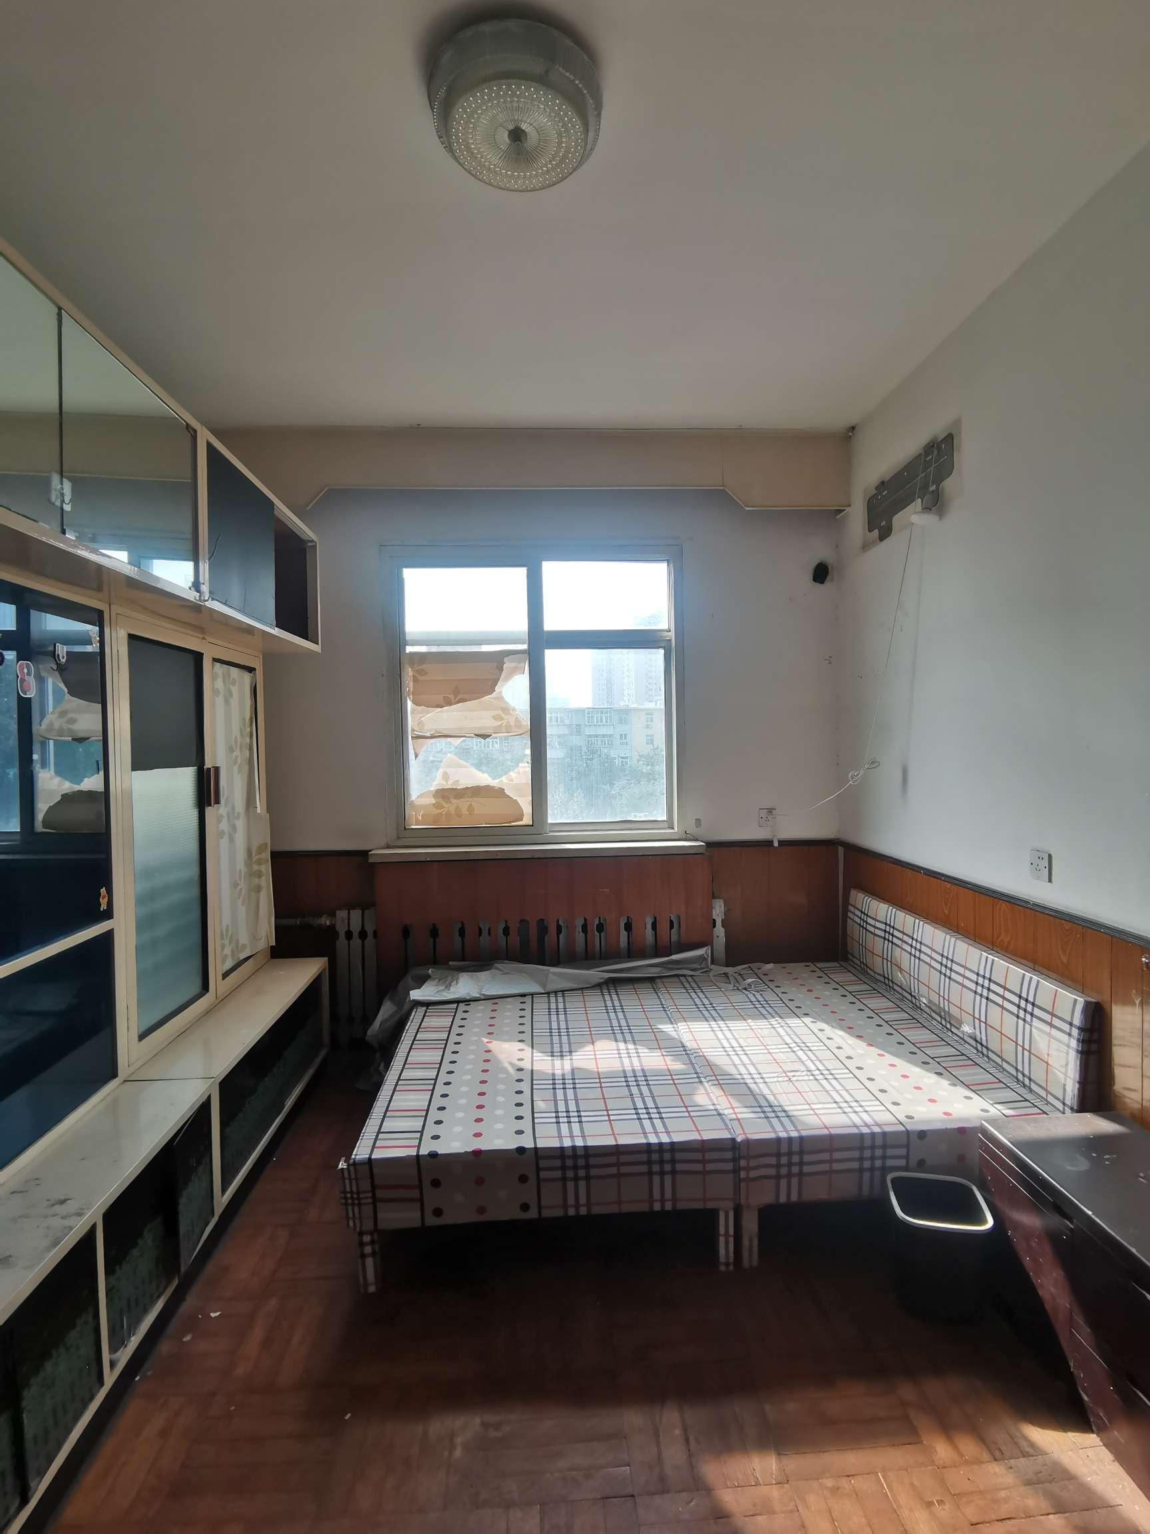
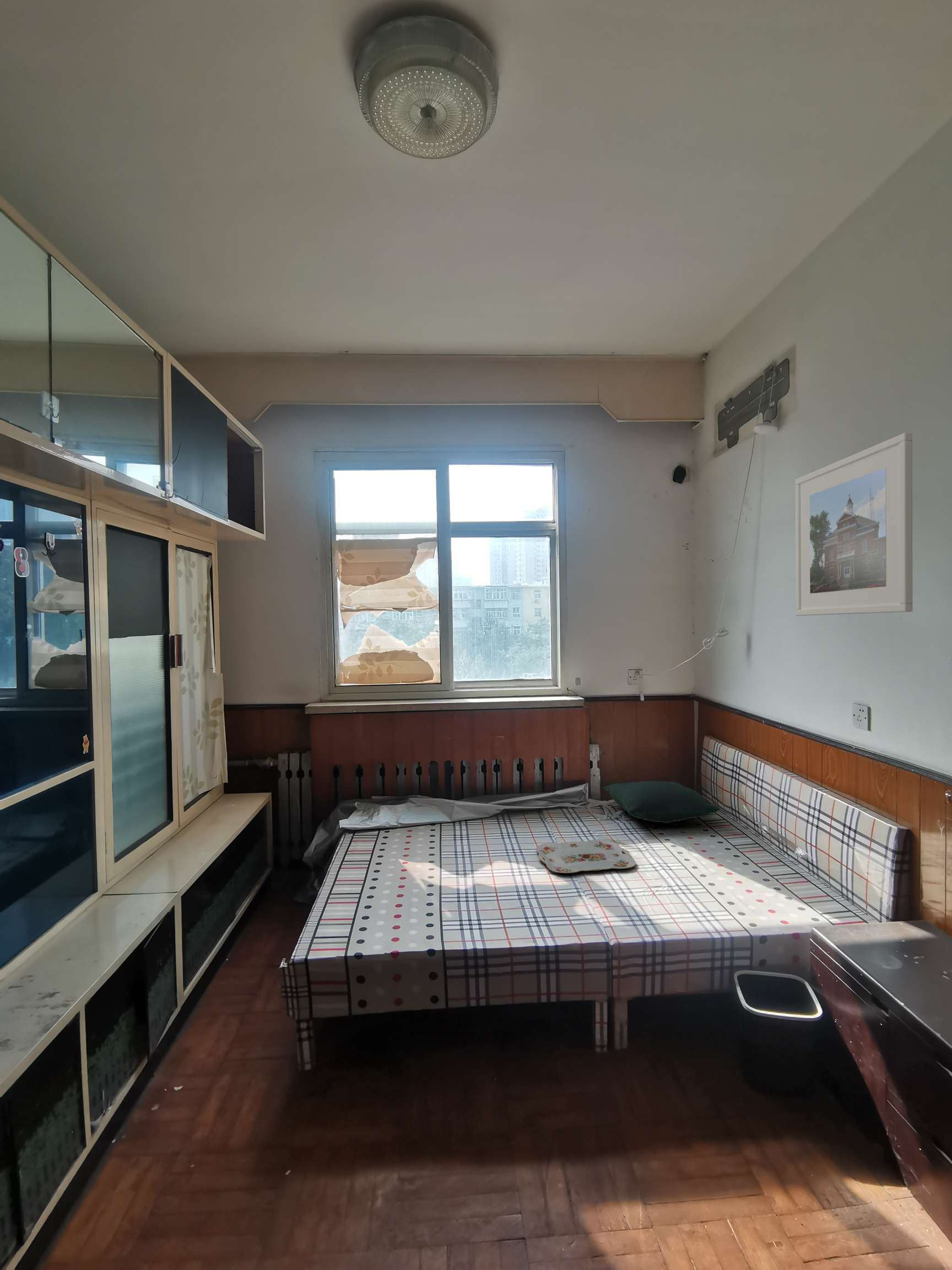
+ serving tray [535,839,636,874]
+ pillow [602,781,721,824]
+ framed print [794,432,913,616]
